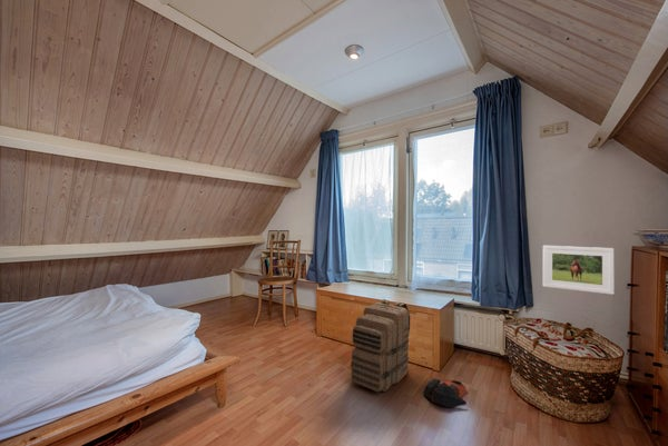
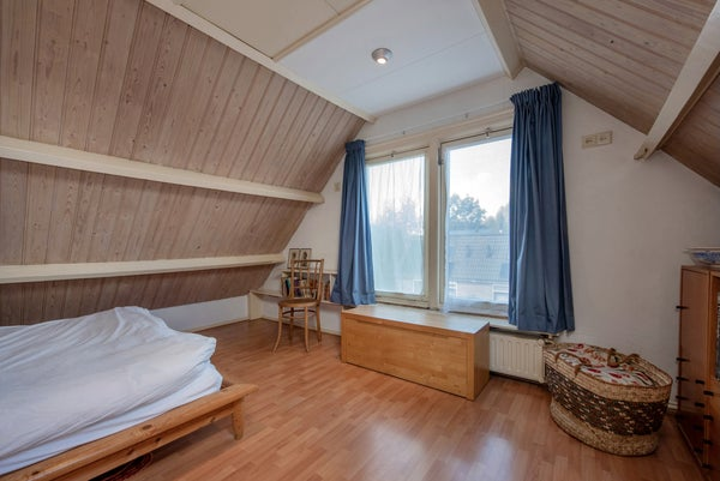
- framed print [542,245,615,296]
- bag [423,377,468,408]
- backpack [350,298,411,393]
